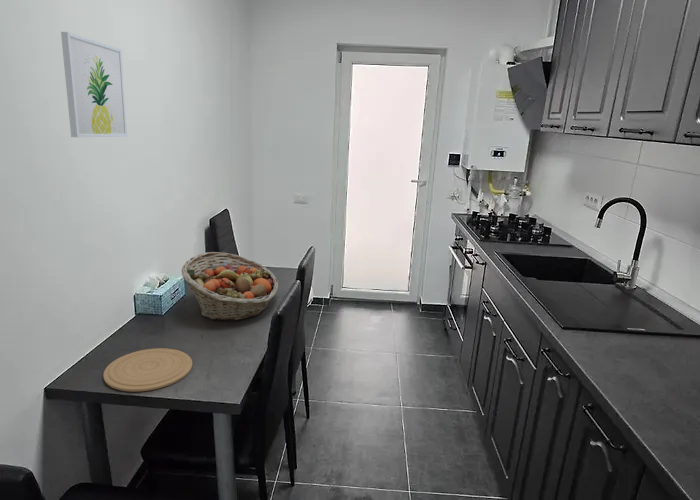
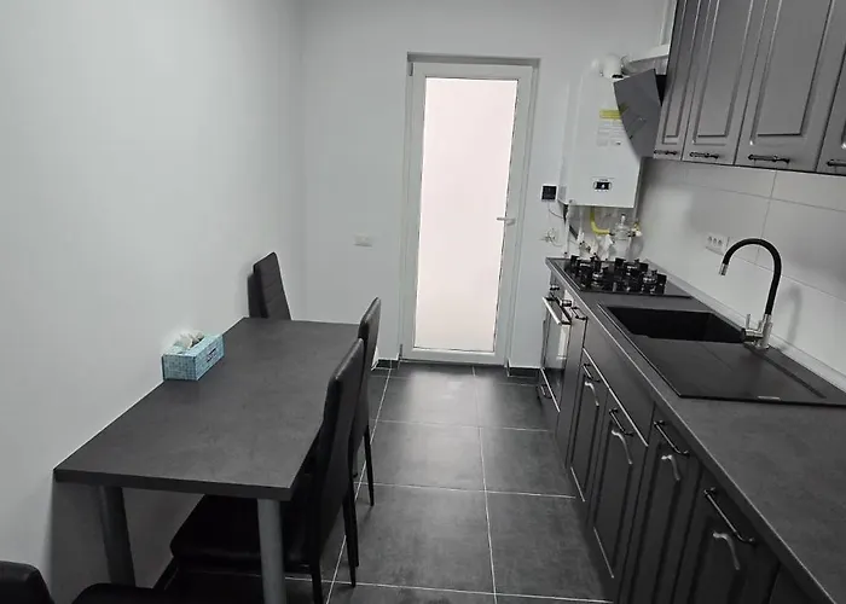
- wall art [60,31,128,138]
- plate [102,347,193,393]
- fruit basket [181,251,280,322]
